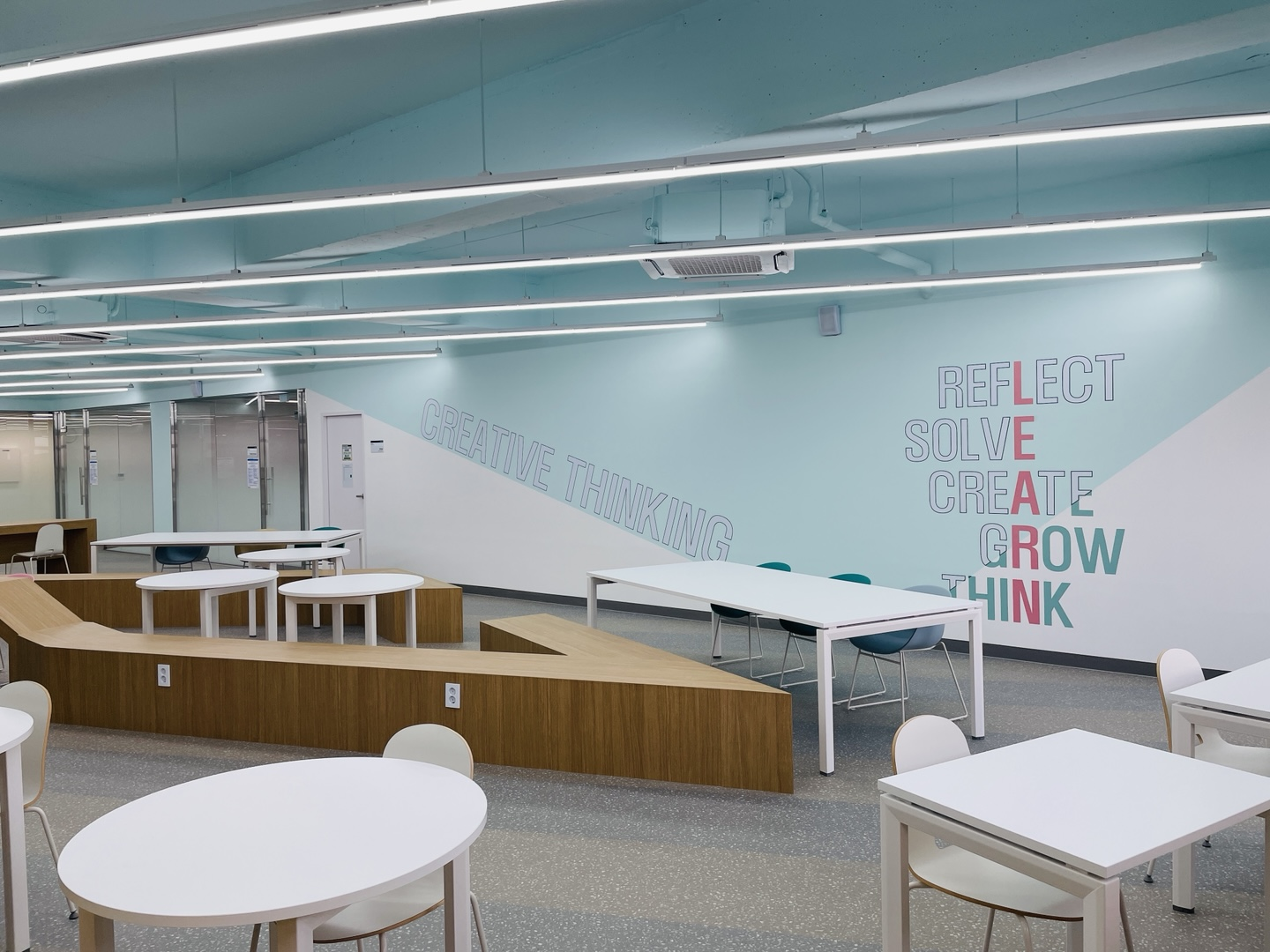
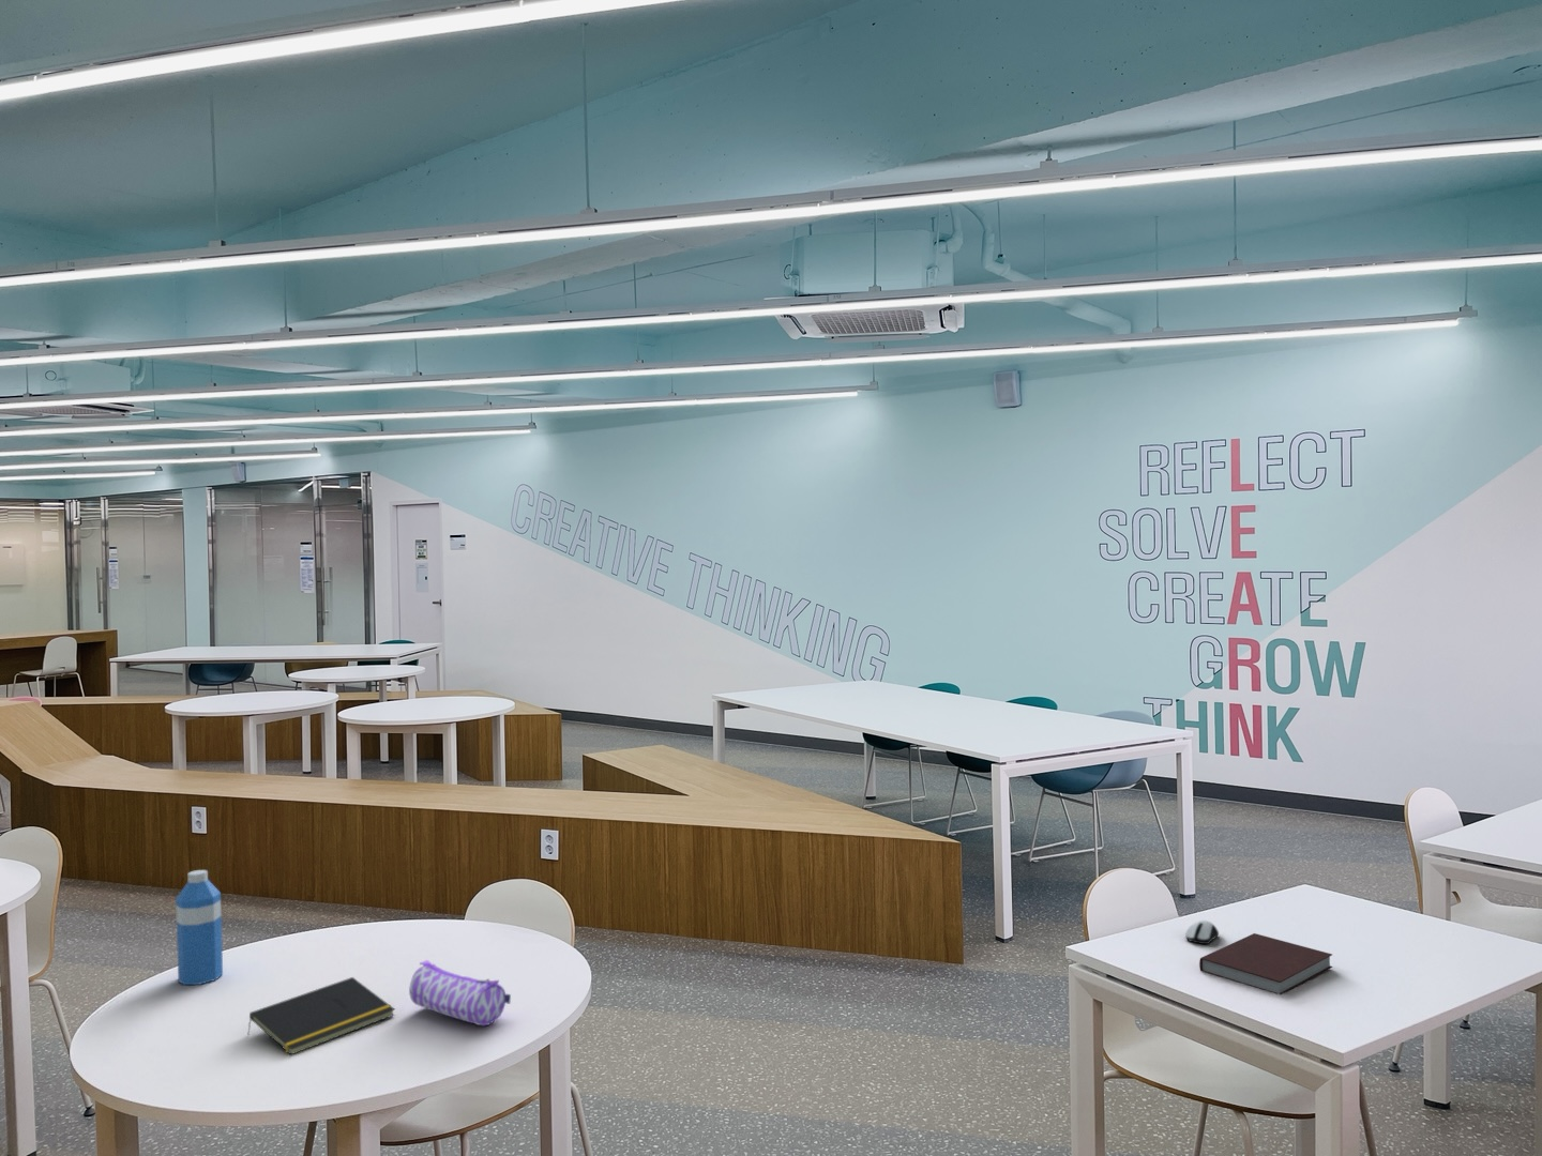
+ computer mouse [1184,919,1220,945]
+ notepad [246,976,396,1055]
+ water bottle [175,869,223,986]
+ pencil case [408,959,512,1026]
+ notebook [1198,933,1333,996]
